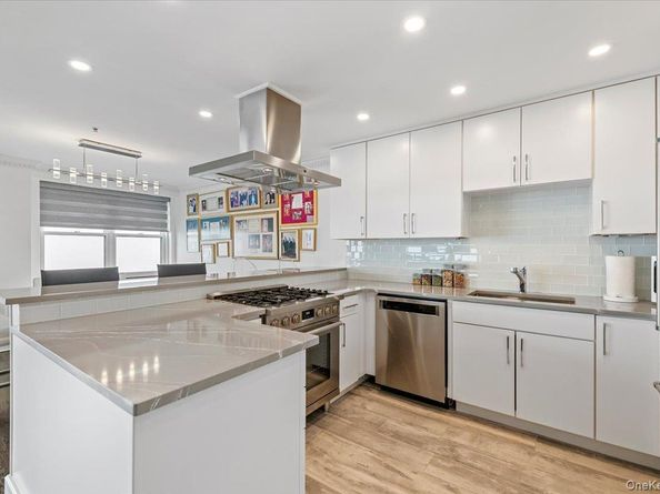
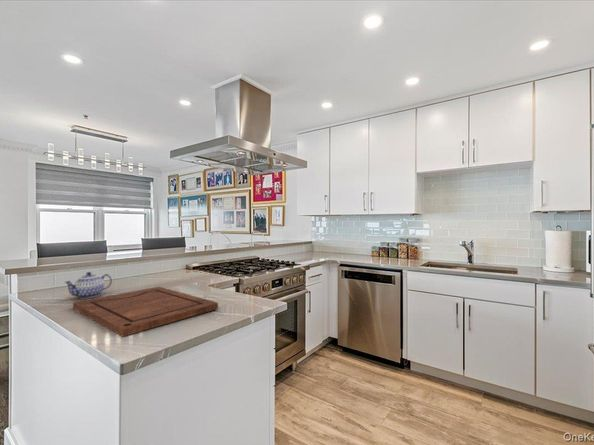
+ cutting board [72,286,219,337]
+ teapot [63,271,113,299]
